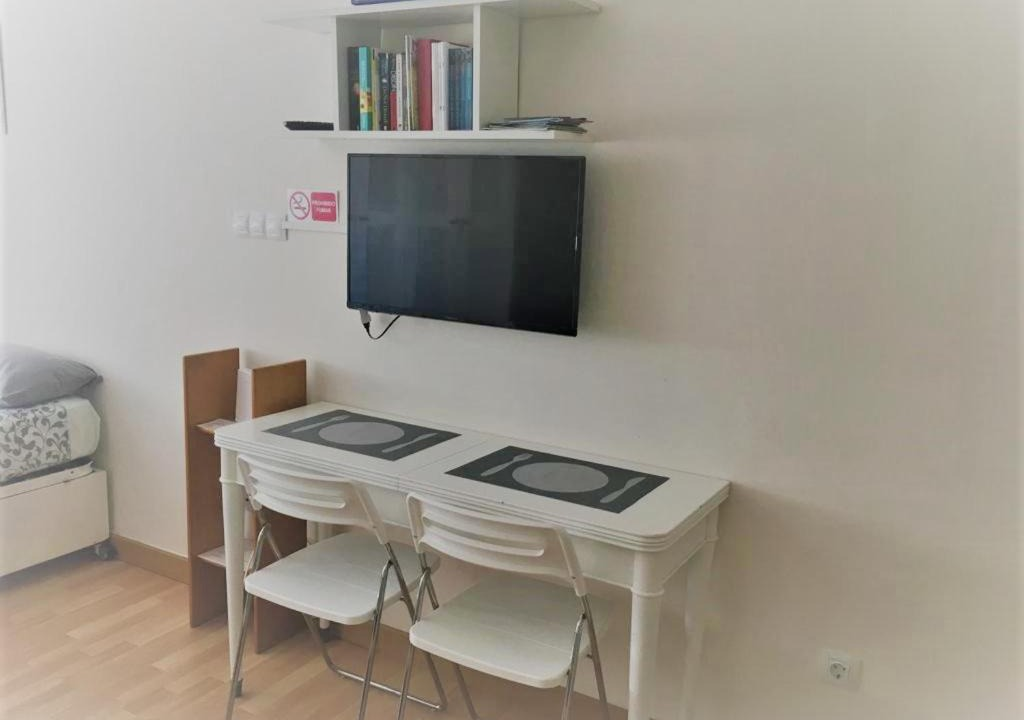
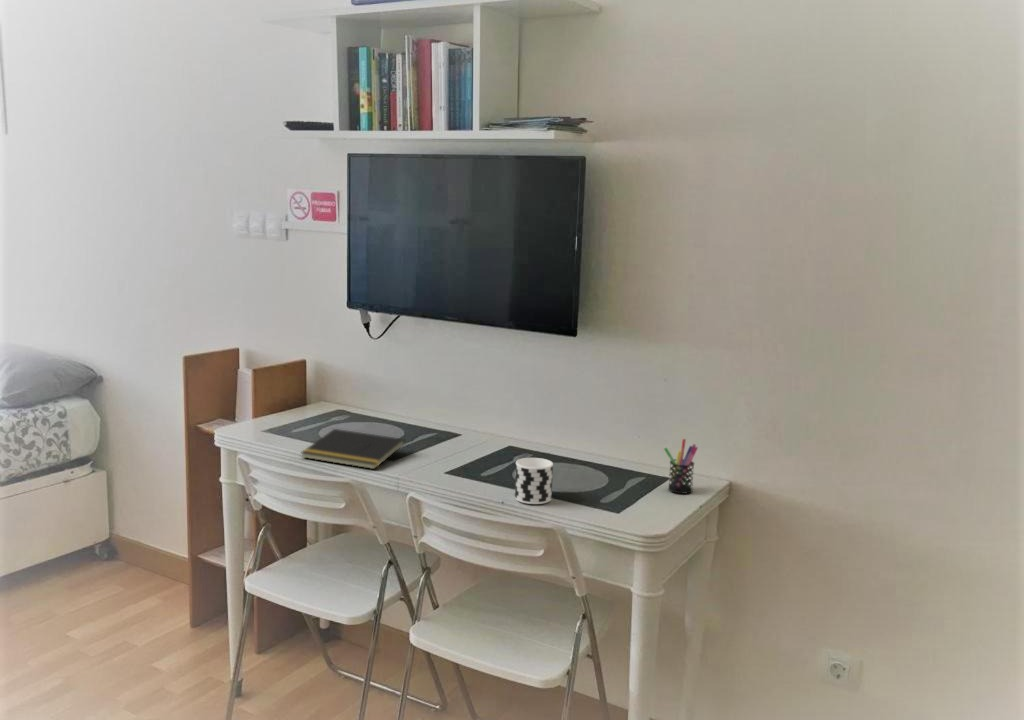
+ notepad [300,428,406,470]
+ cup [514,457,554,505]
+ pen holder [663,438,699,495]
